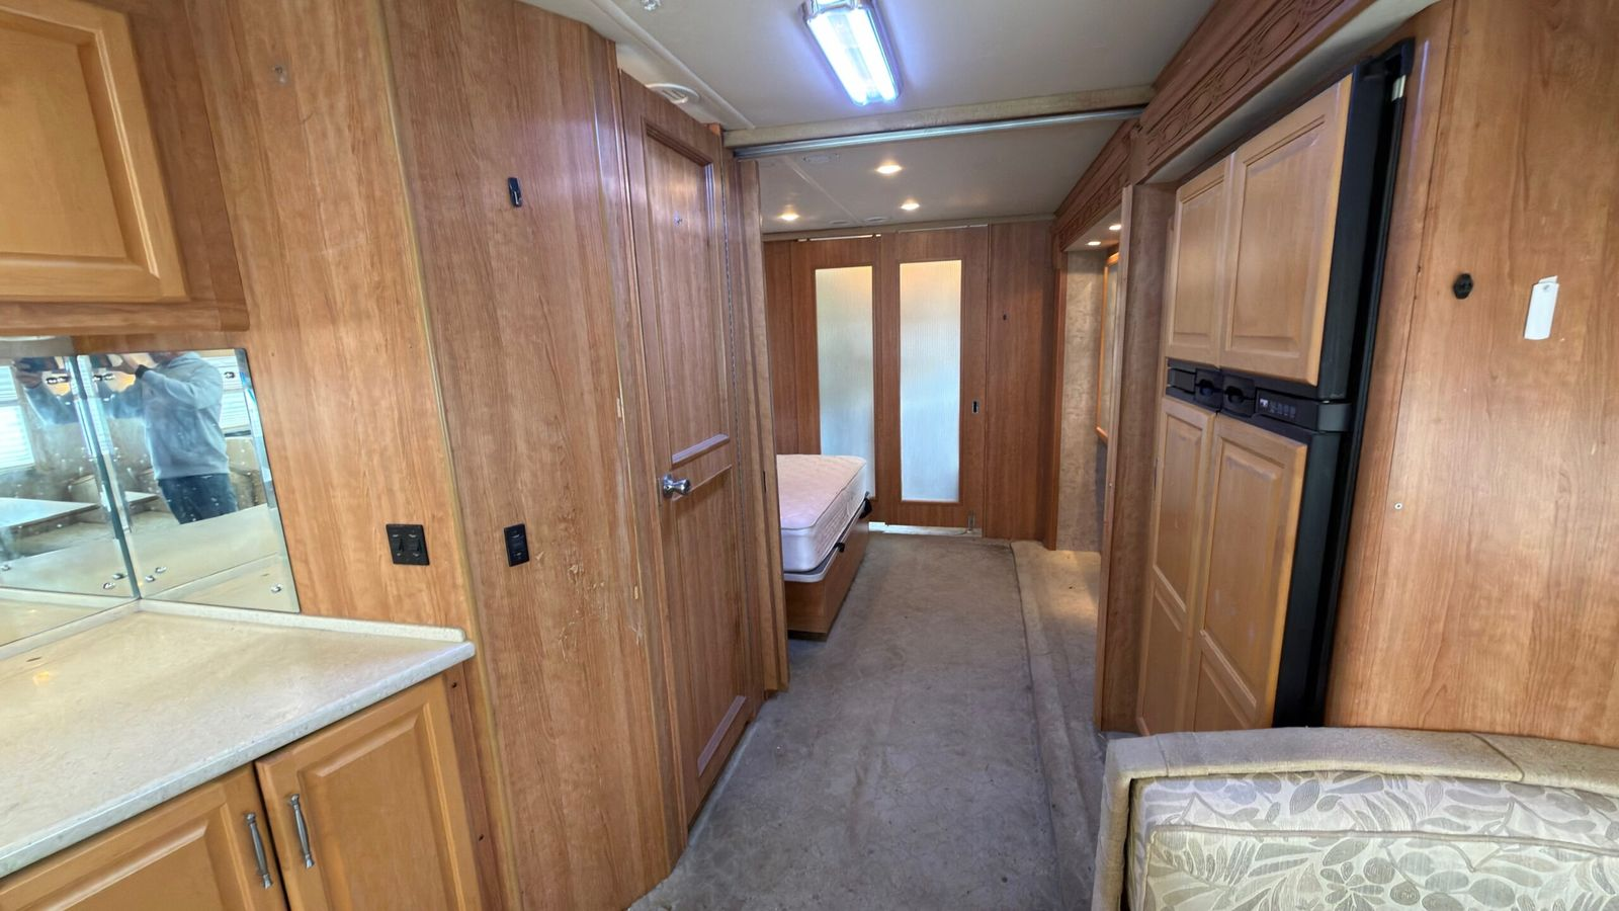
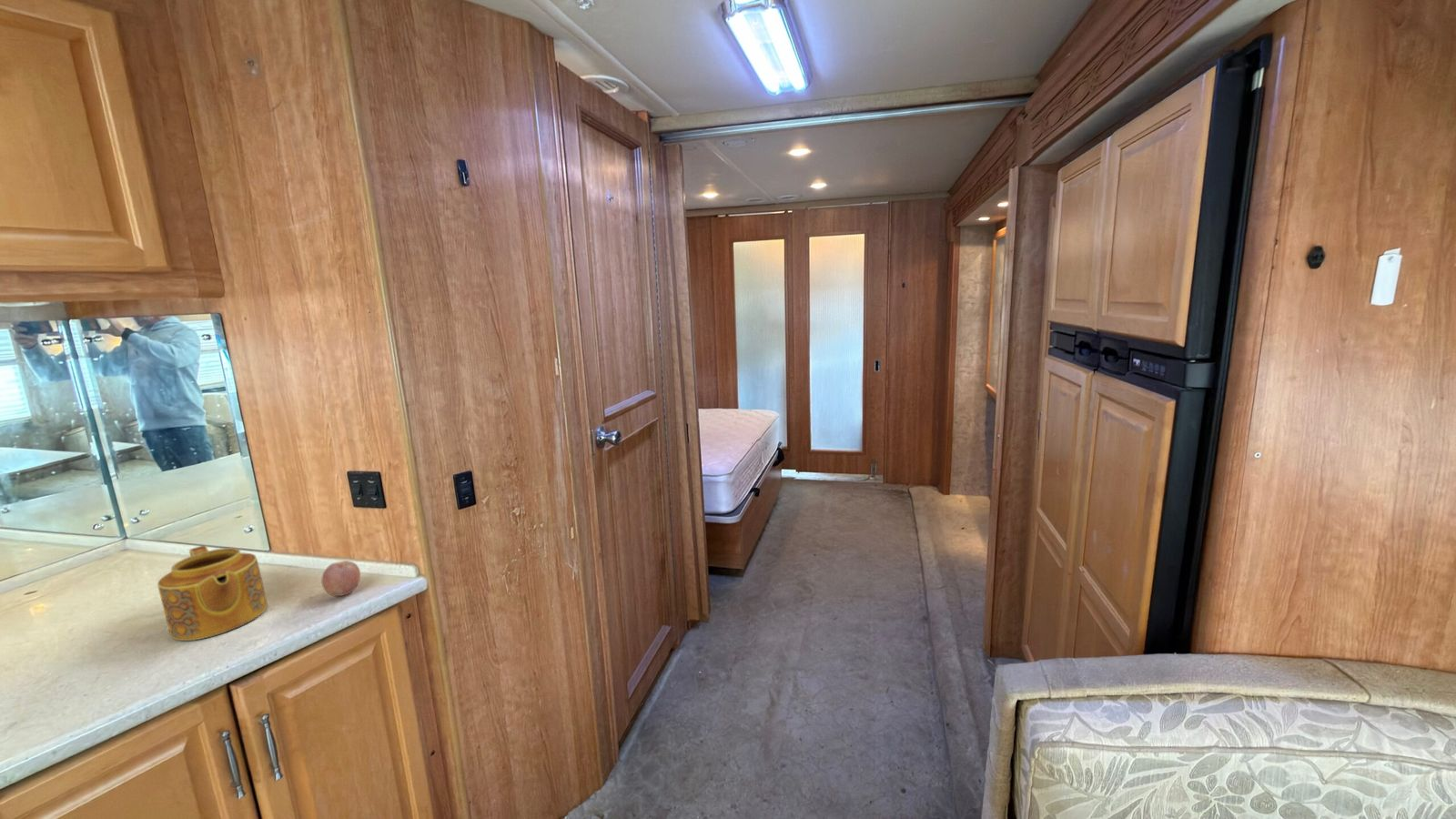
+ teapot [157,544,268,642]
+ fruit [320,560,361,597]
